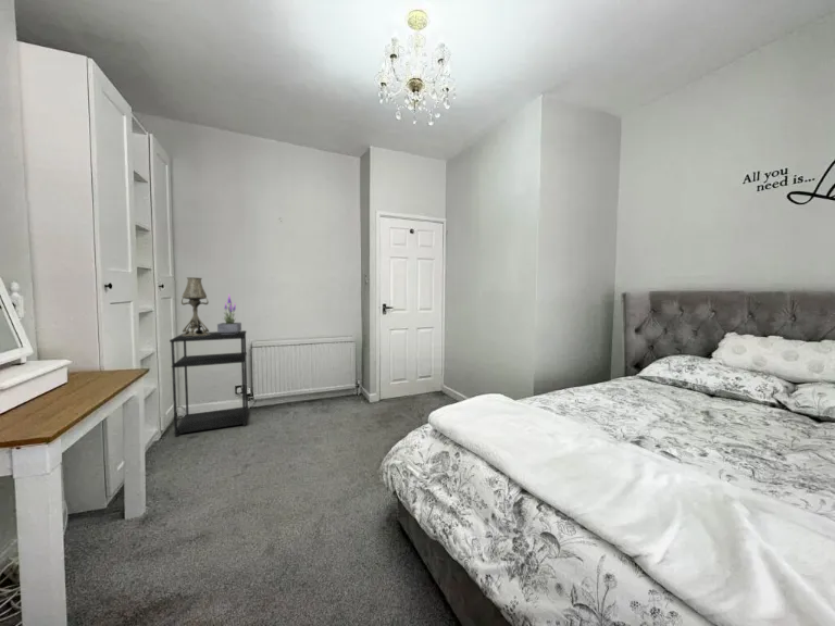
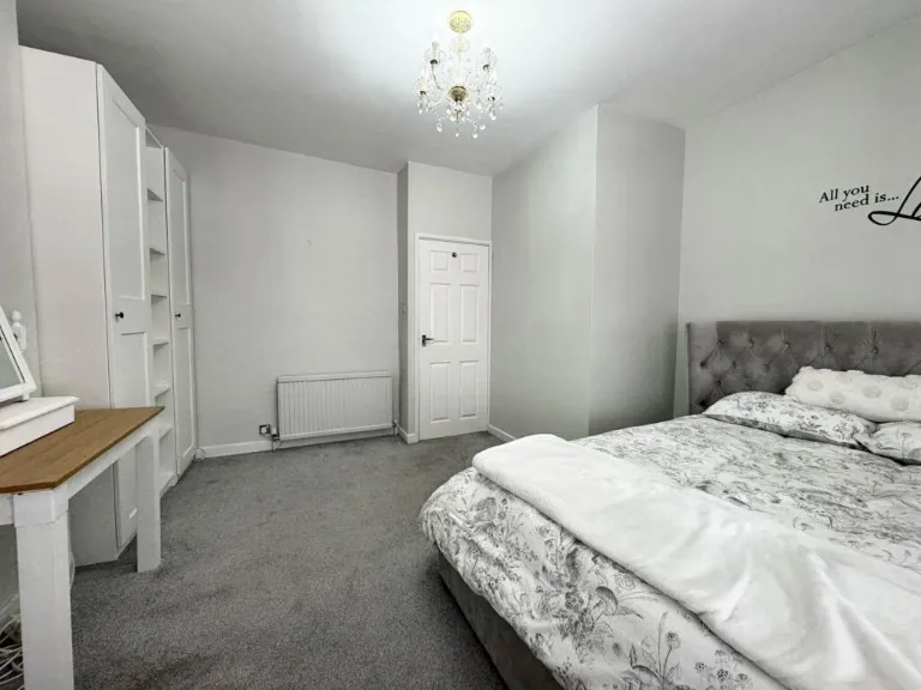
- potted plant [216,293,242,335]
- table lamp [180,276,210,337]
- shelving unit [169,329,249,438]
